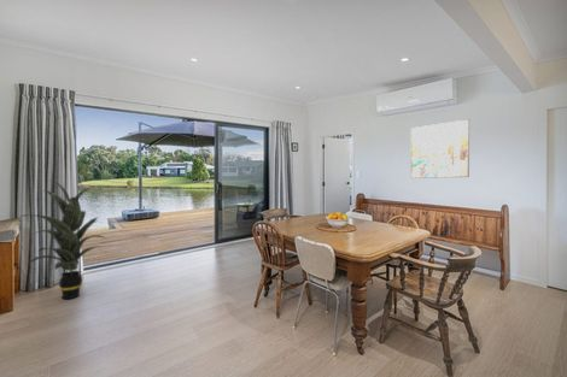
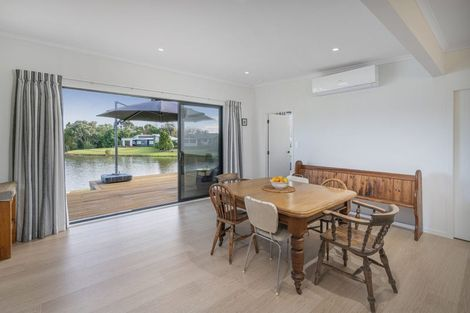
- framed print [410,118,470,179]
- indoor plant [19,179,107,300]
